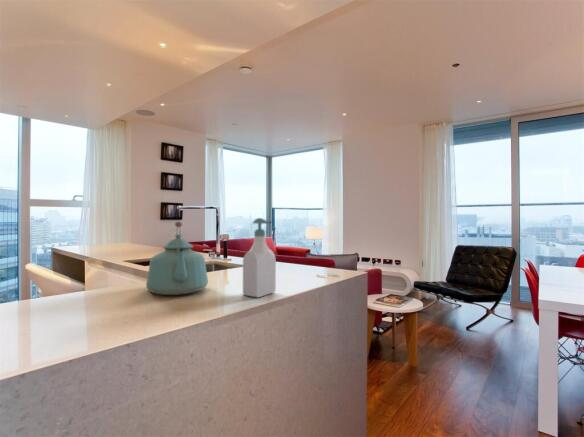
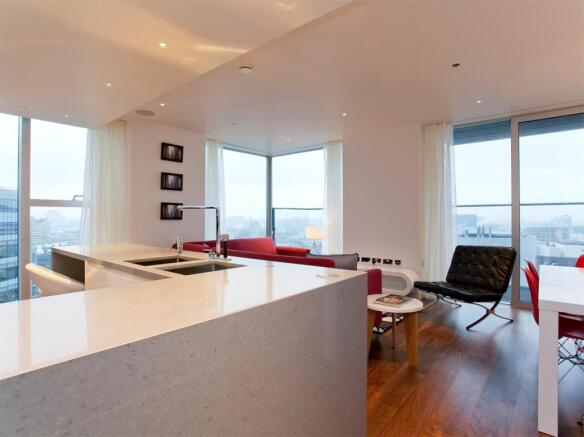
- kettle [145,221,209,296]
- soap bottle [242,217,277,298]
